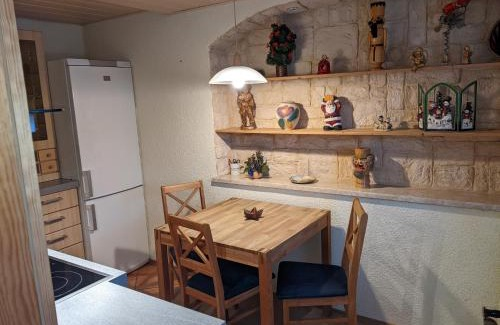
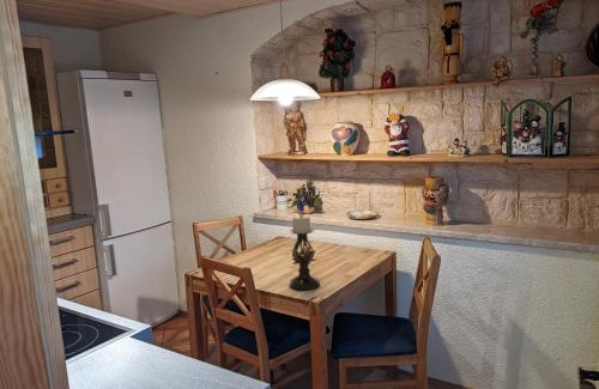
+ candle holder [288,213,321,291]
